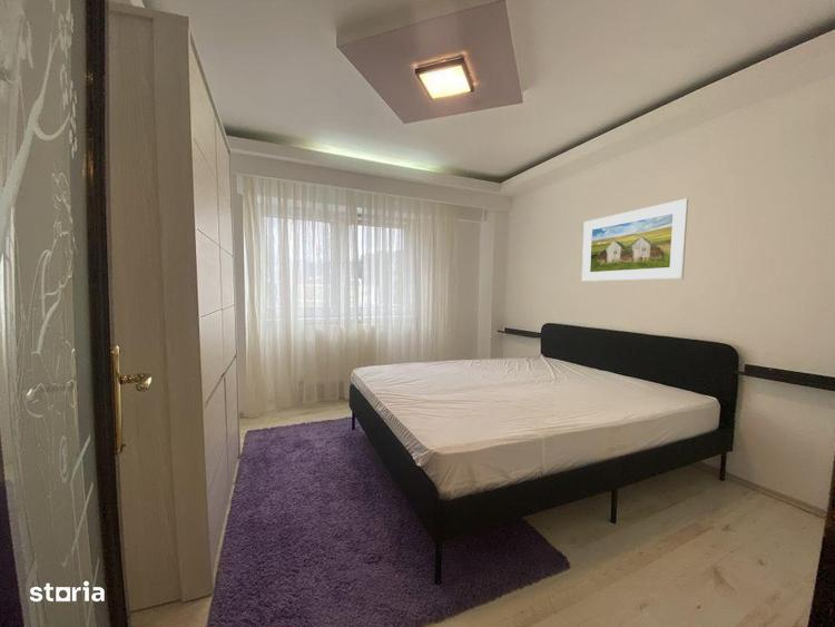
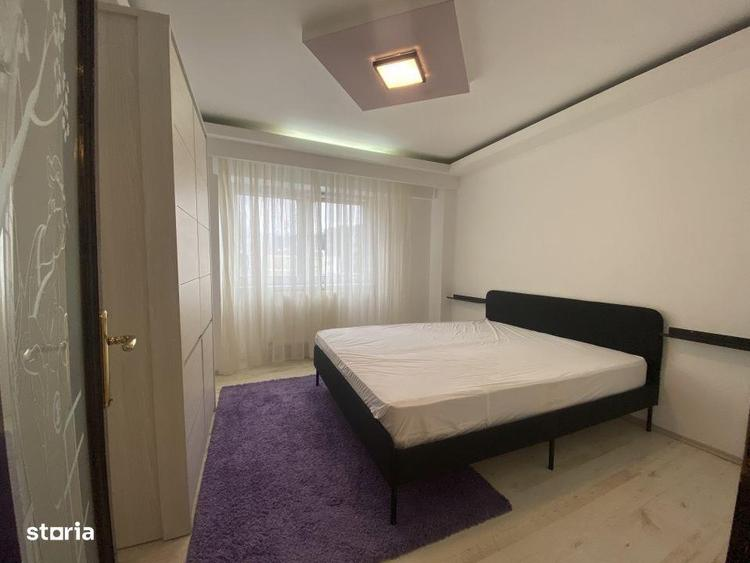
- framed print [581,197,689,283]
